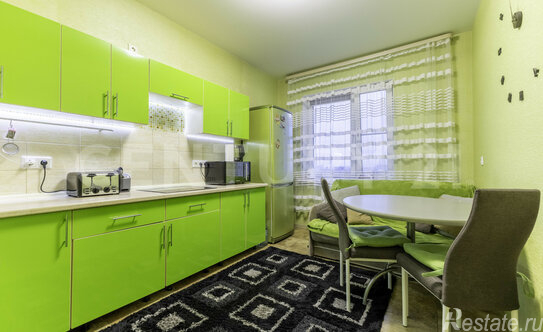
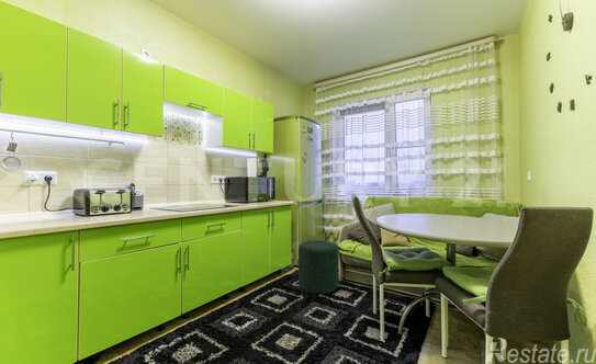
+ ottoman [297,239,340,295]
